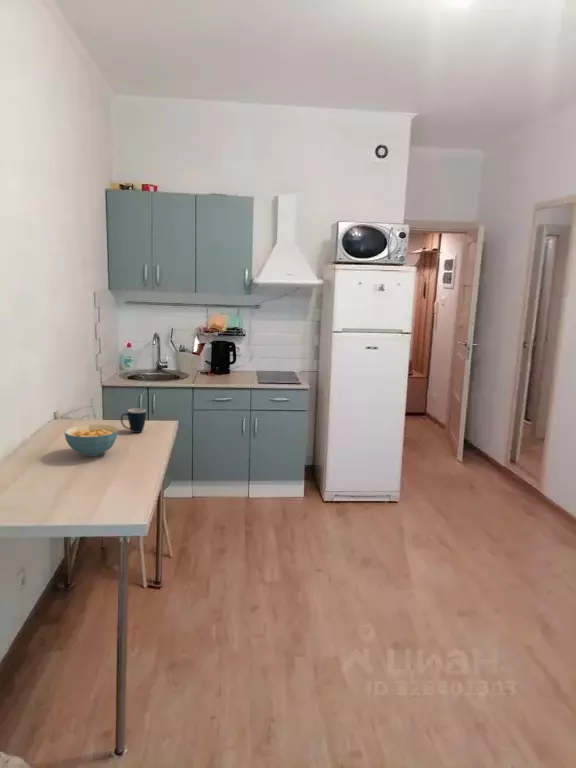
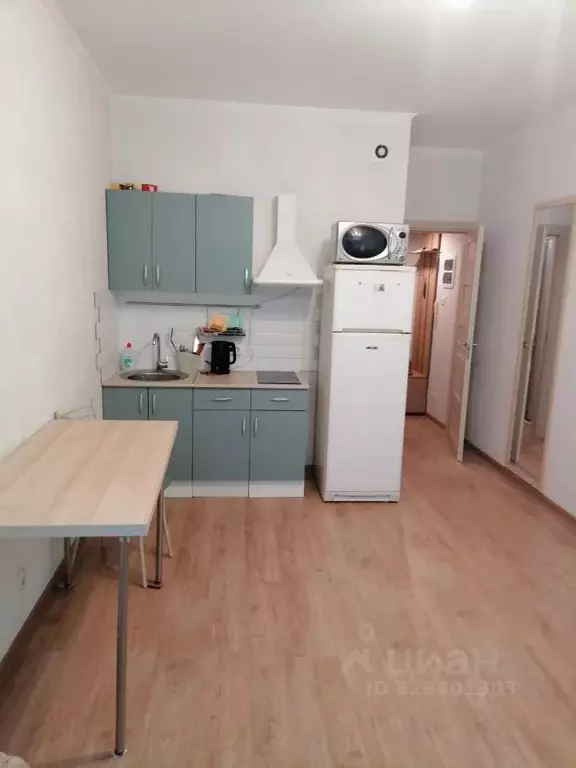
- mug [120,407,147,434]
- cereal bowl [64,424,119,458]
